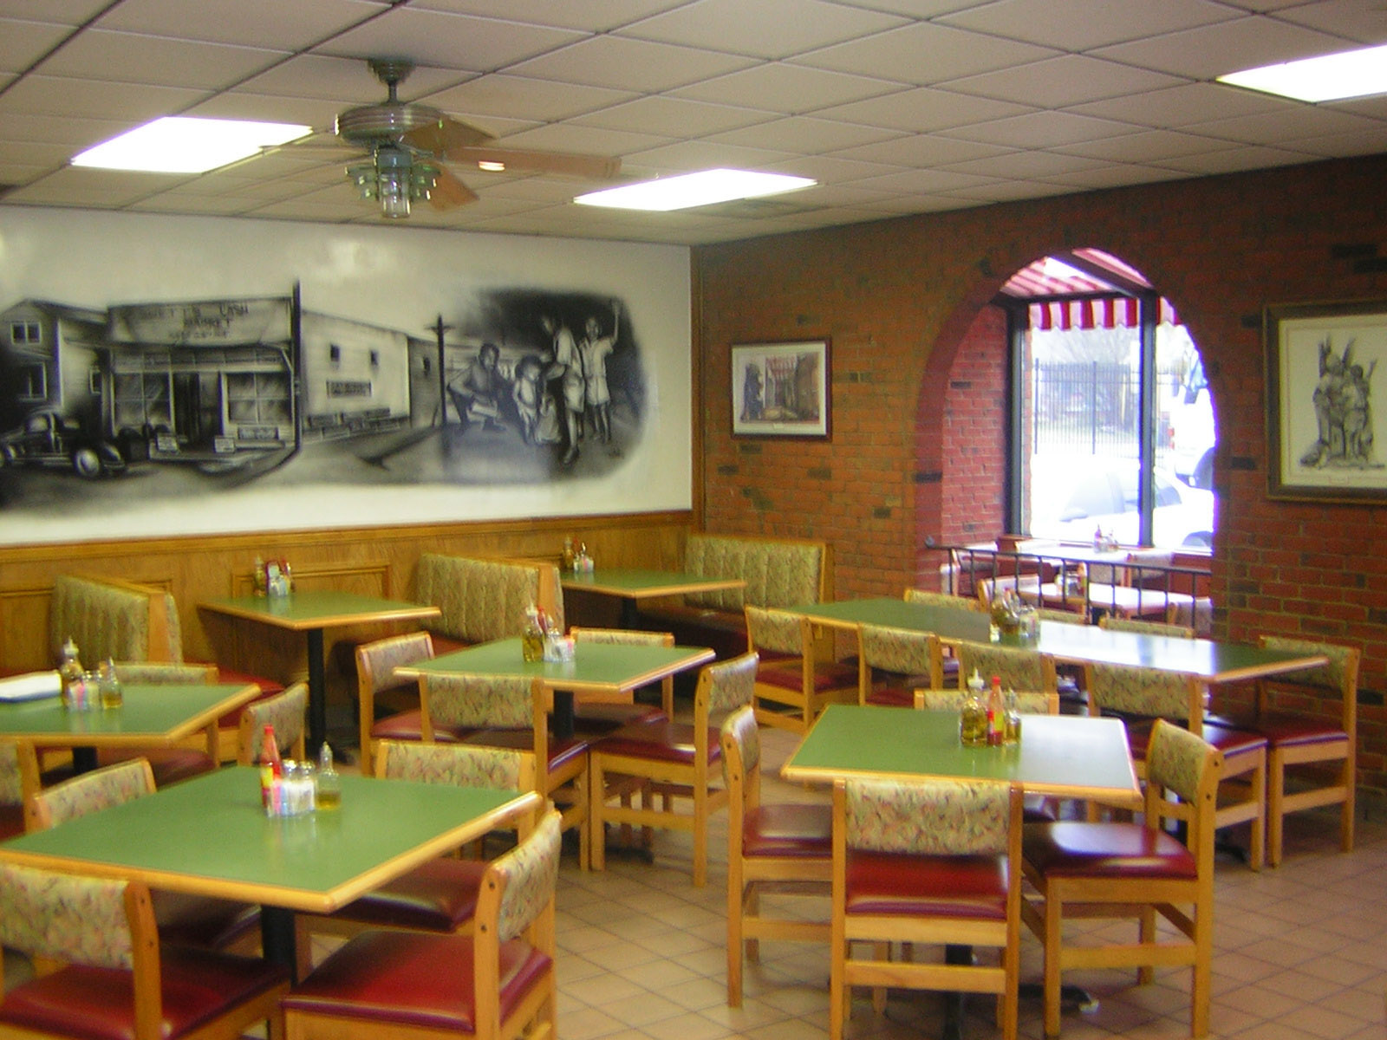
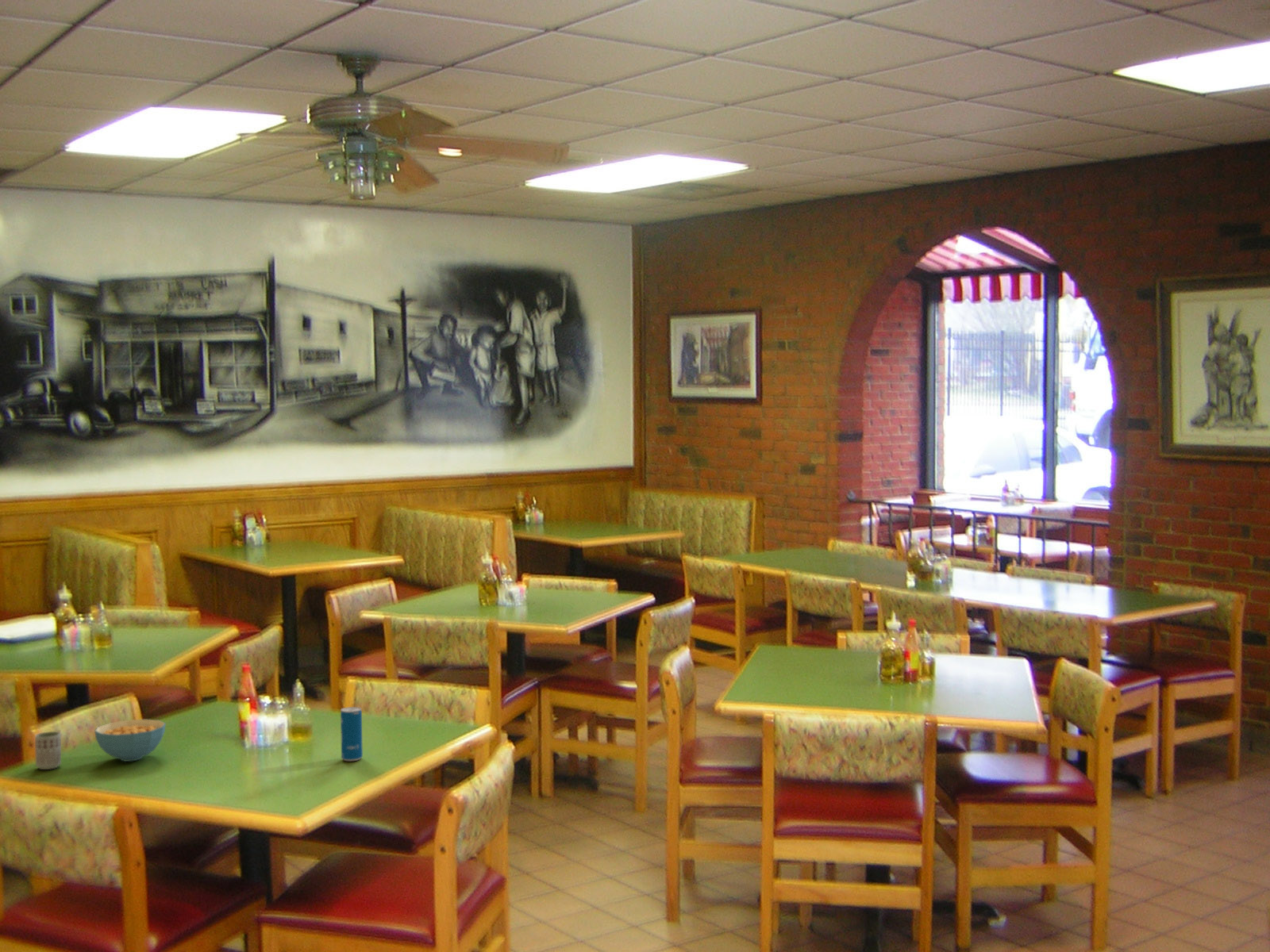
+ cereal bowl [94,719,167,762]
+ beverage can [340,706,364,762]
+ cup [34,731,62,770]
